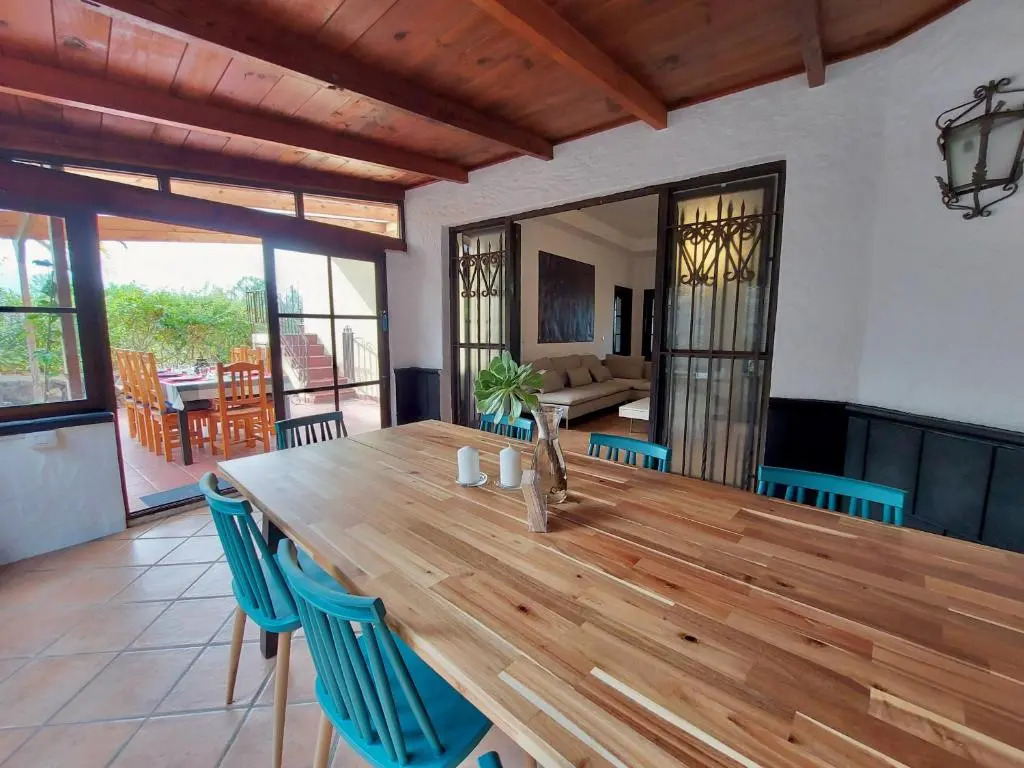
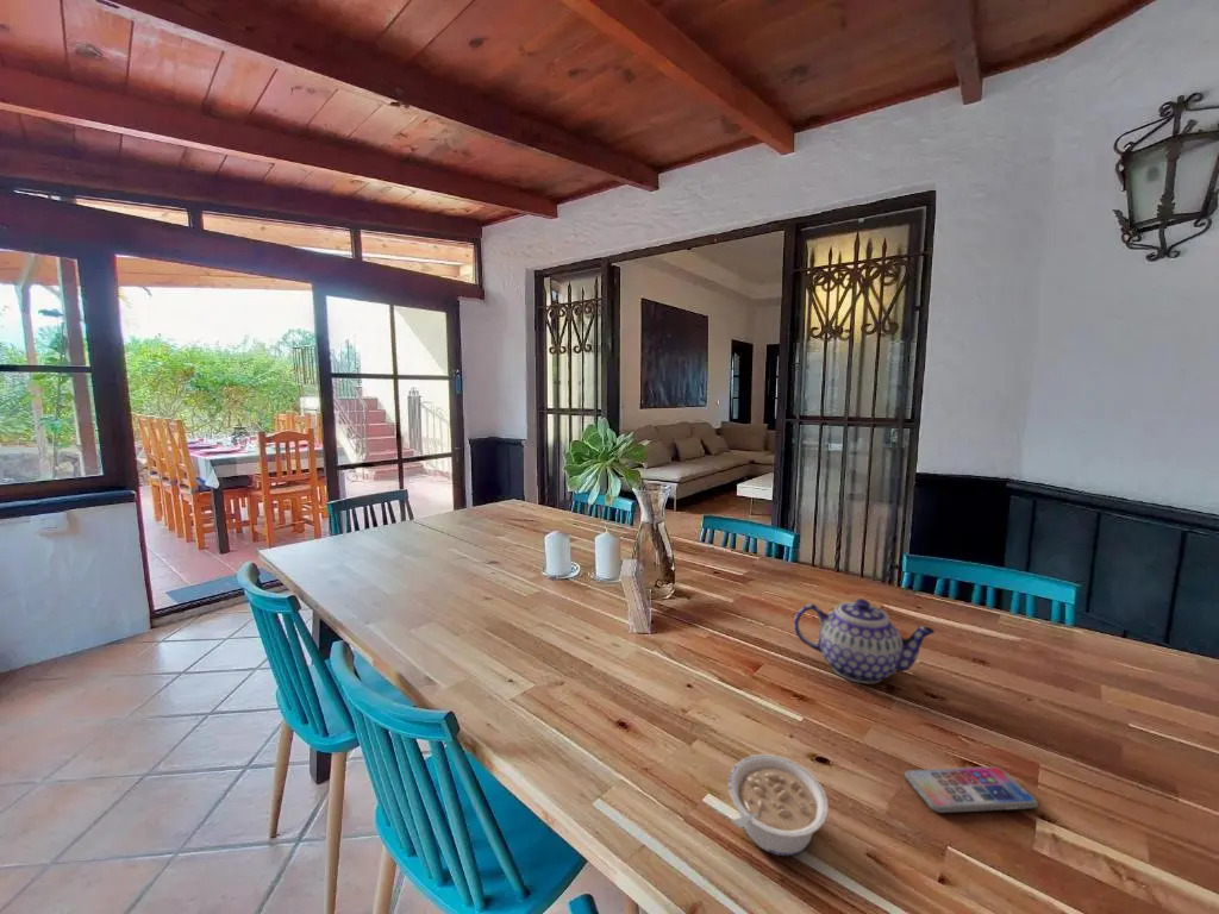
+ smartphone [904,765,1039,814]
+ teapot [793,597,936,684]
+ legume [727,753,830,857]
